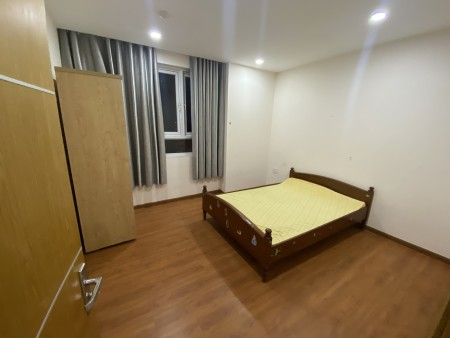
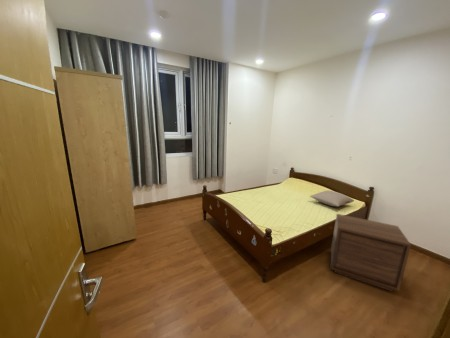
+ nightstand [330,213,412,292]
+ pillow [309,190,355,208]
